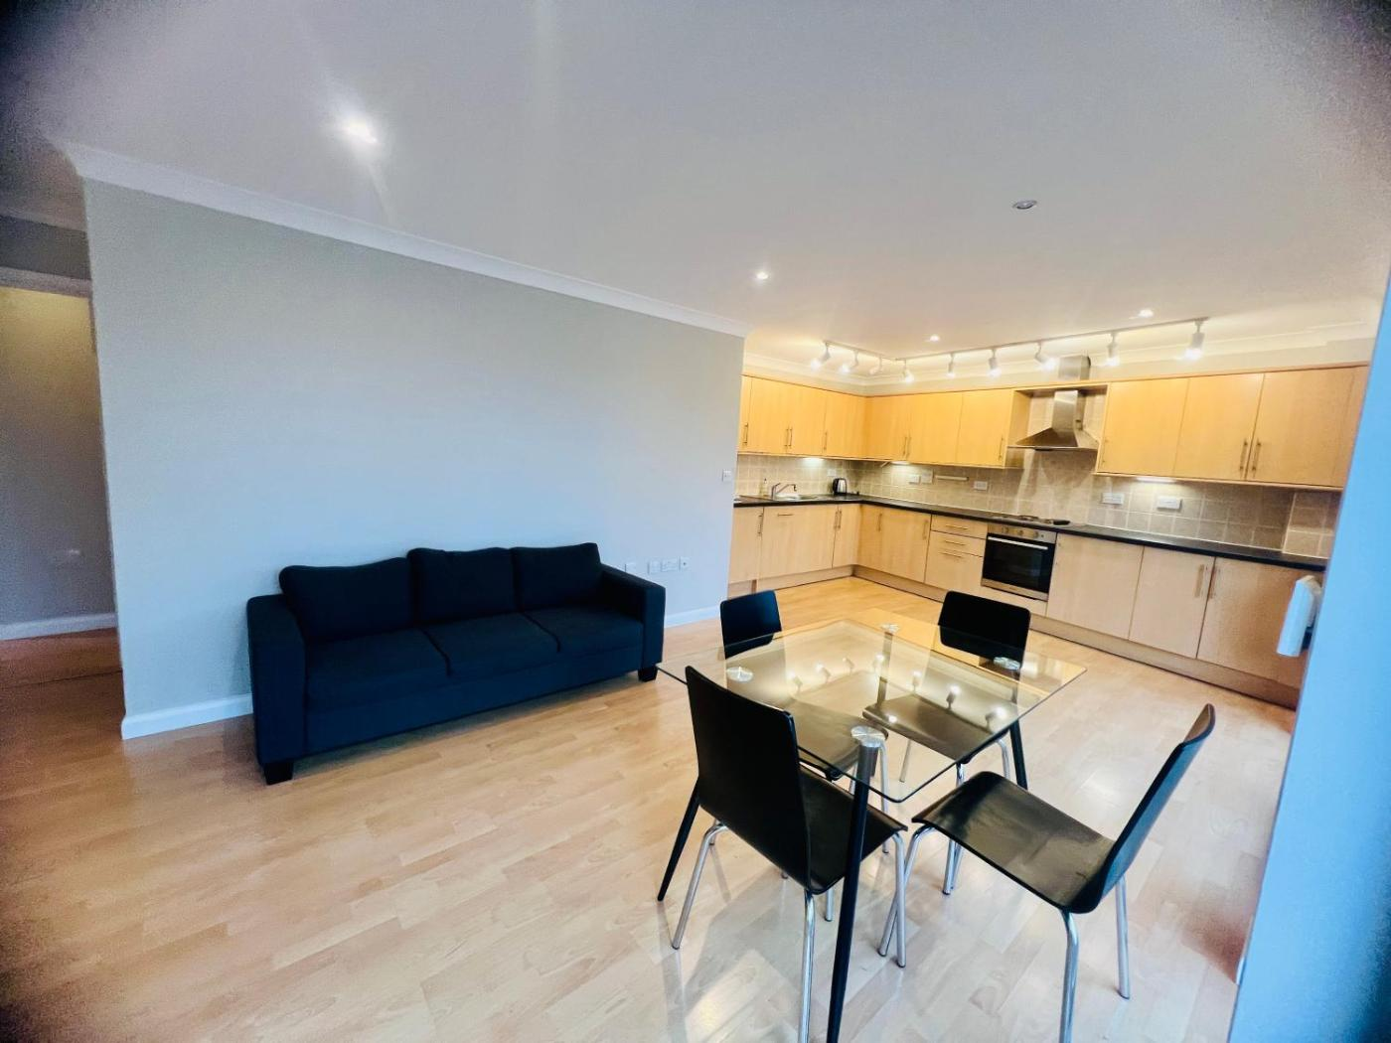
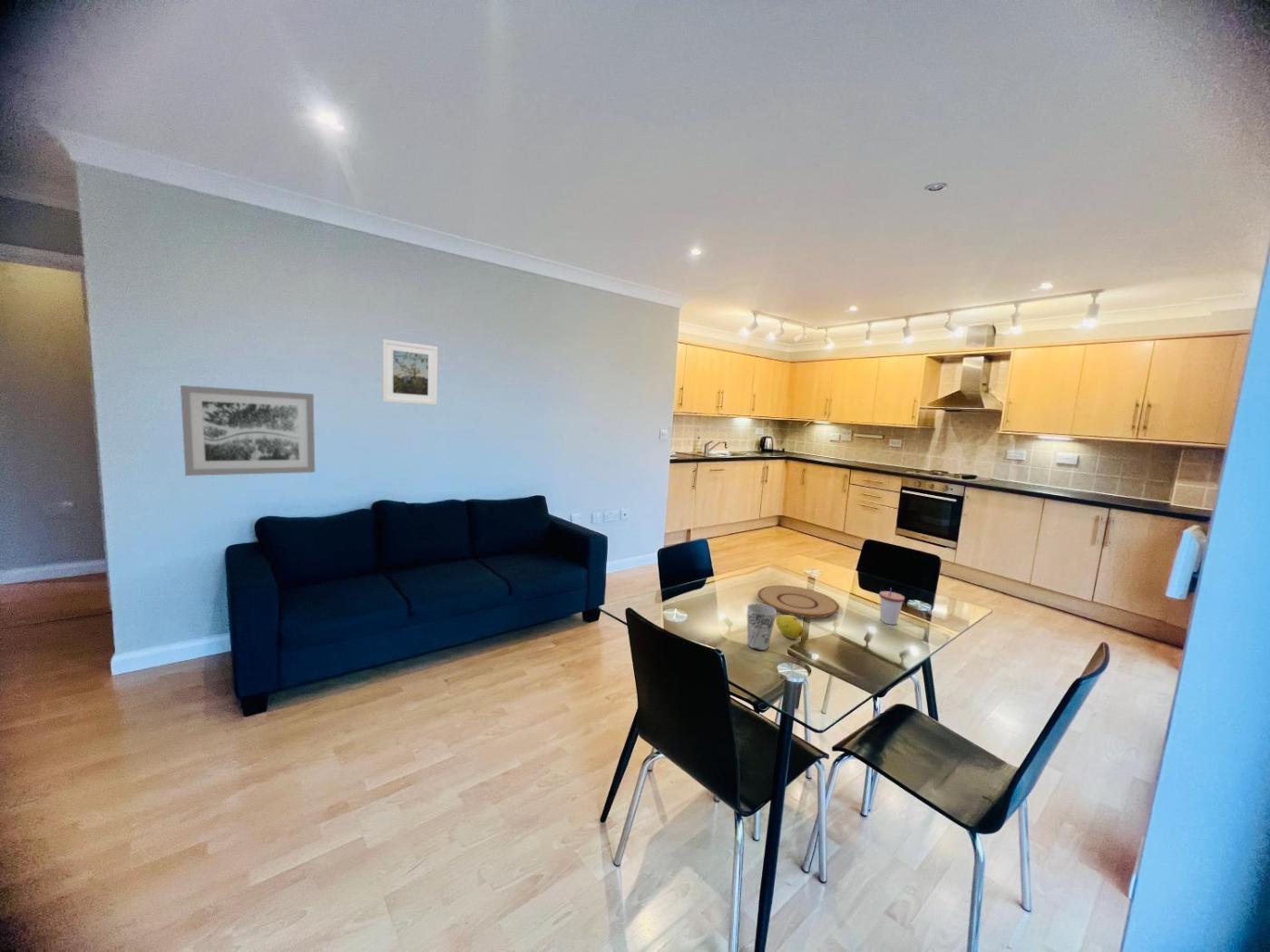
+ cup [878,587,905,626]
+ wall art [180,384,316,477]
+ cup [747,603,777,651]
+ fruit [775,614,805,640]
+ plate [757,585,840,618]
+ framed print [381,338,439,406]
